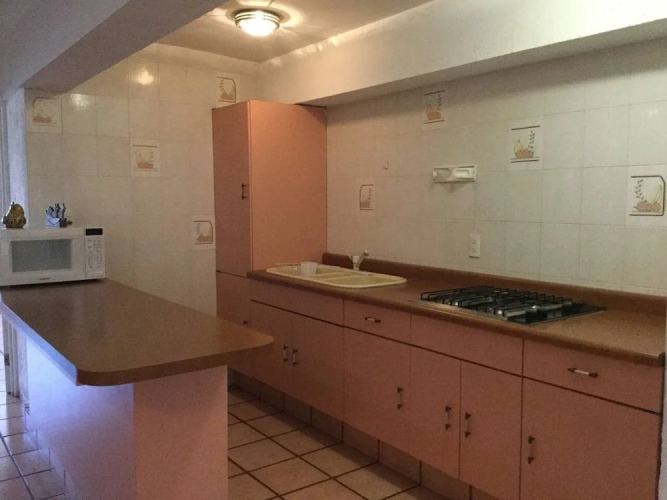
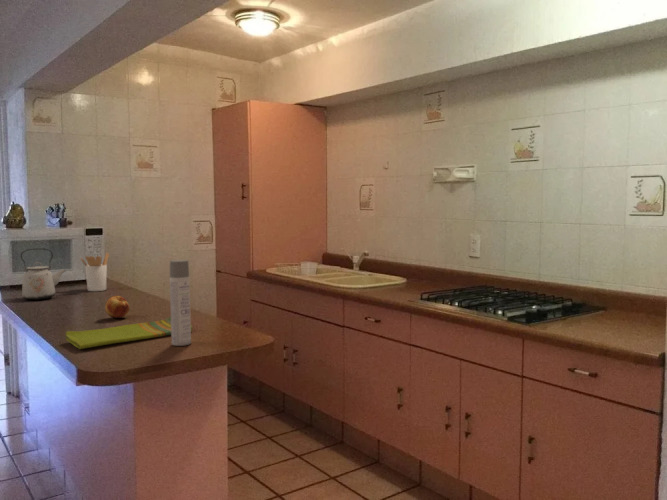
+ fruit [104,295,131,319]
+ dish towel [65,316,193,350]
+ utensil holder [80,252,110,292]
+ spray bottle [169,259,192,347]
+ kettle [20,247,68,301]
